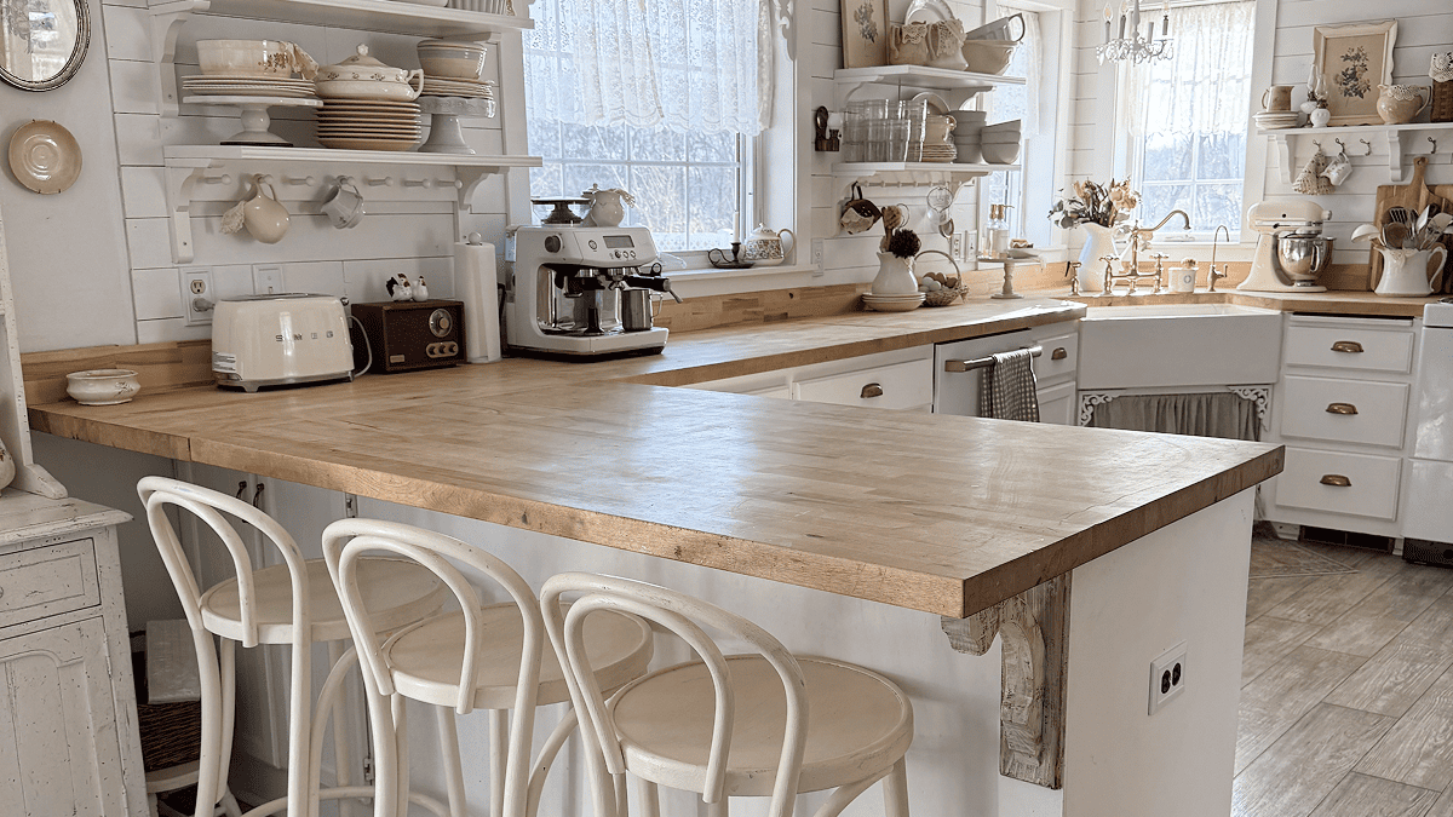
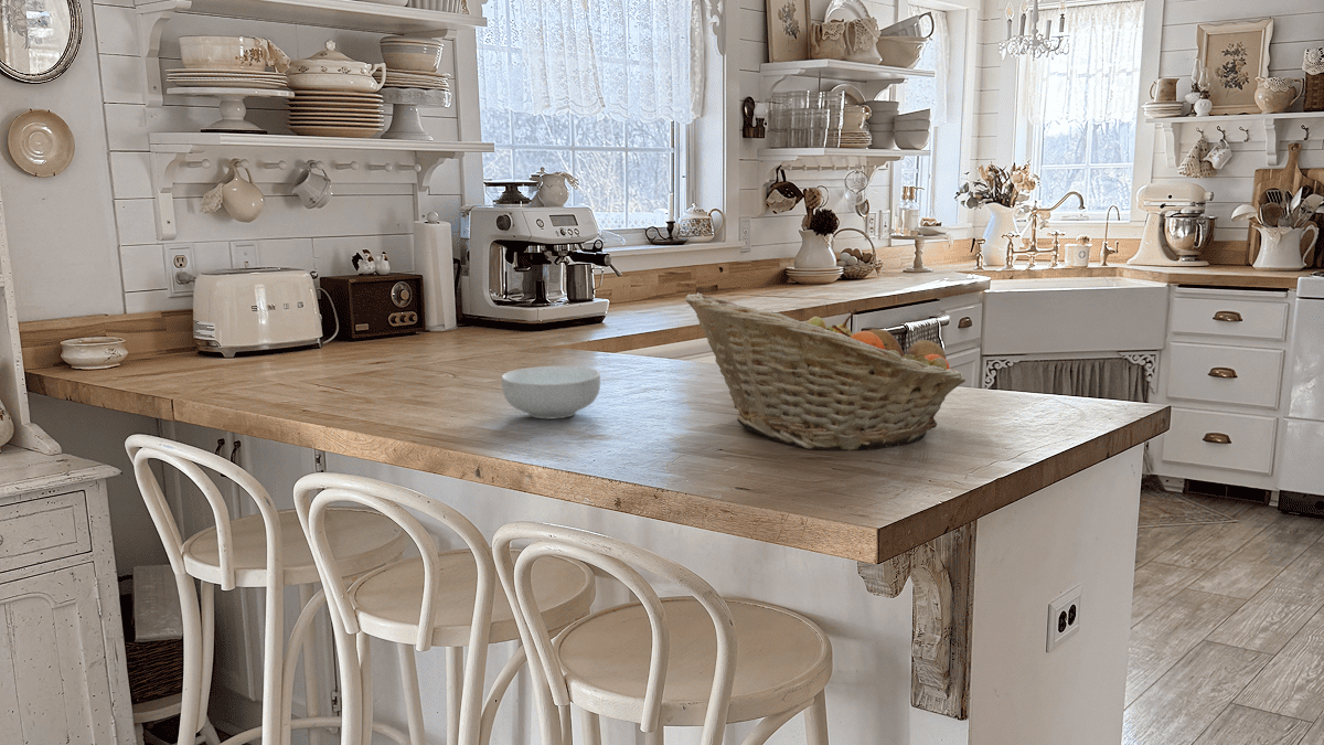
+ fruit basket [684,291,967,453]
+ cereal bowl [501,364,601,421]
